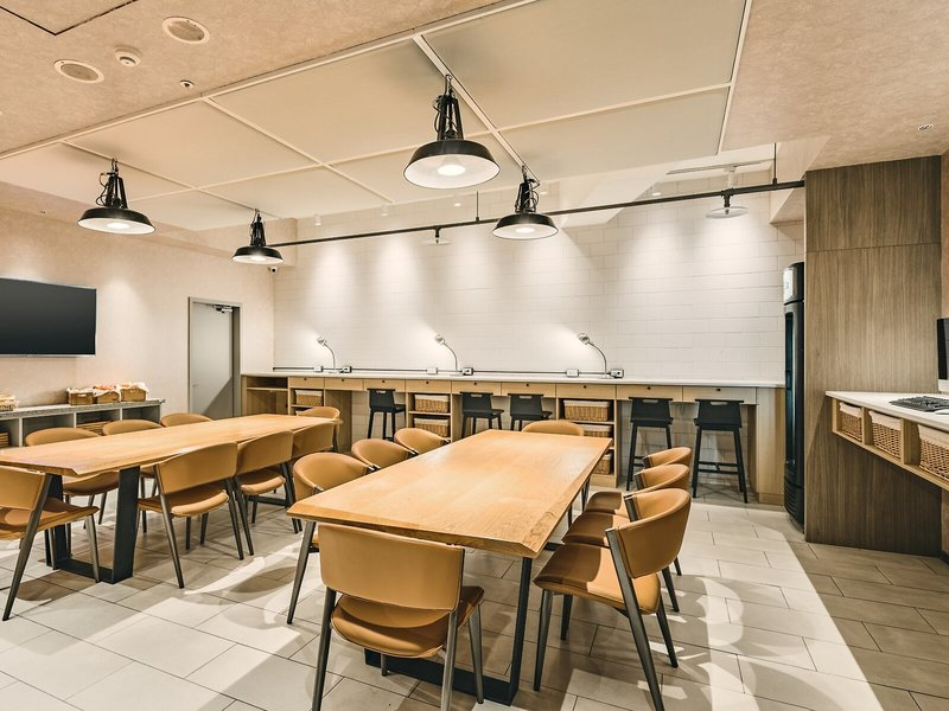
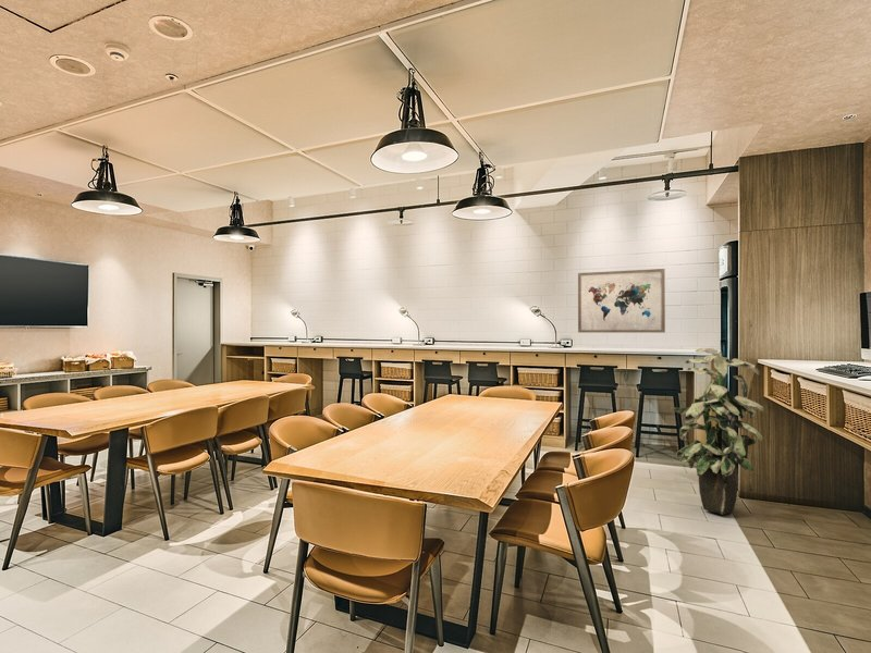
+ indoor plant [670,347,764,516]
+ wall art [577,268,666,334]
